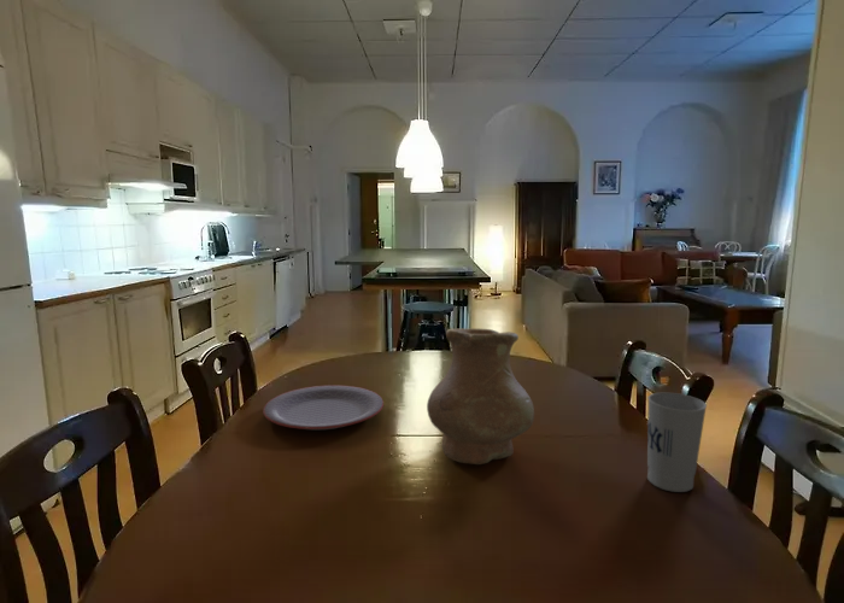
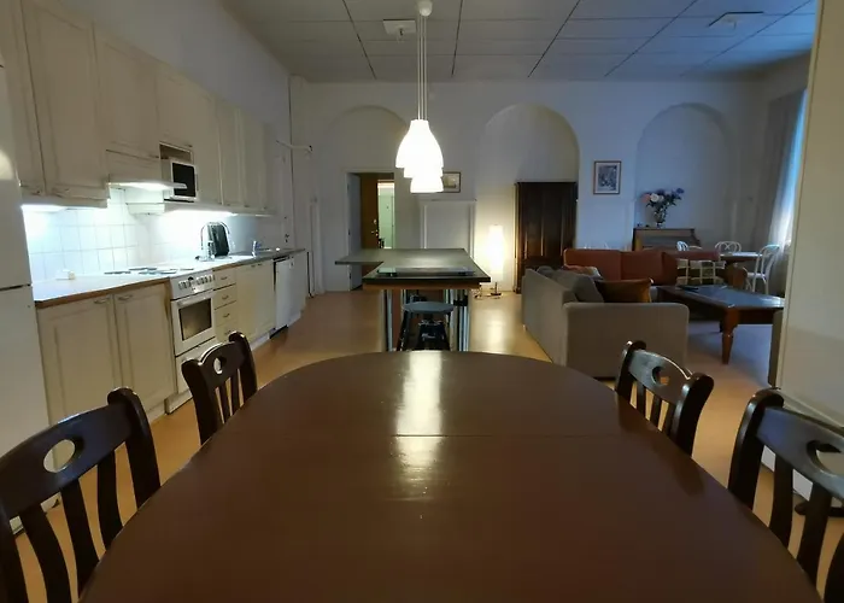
- cup [646,392,708,493]
- plate [262,384,385,431]
- vase [426,327,535,466]
